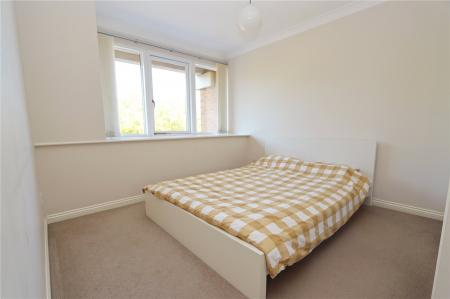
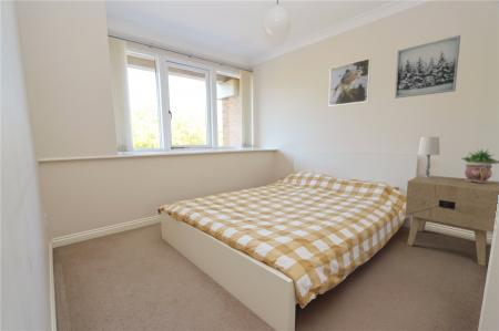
+ nightstand [404,174,499,267]
+ potted plant [460,148,499,183]
+ table lamp [417,136,440,178]
+ wall art [394,34,461,100]
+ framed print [327,58,371,107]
